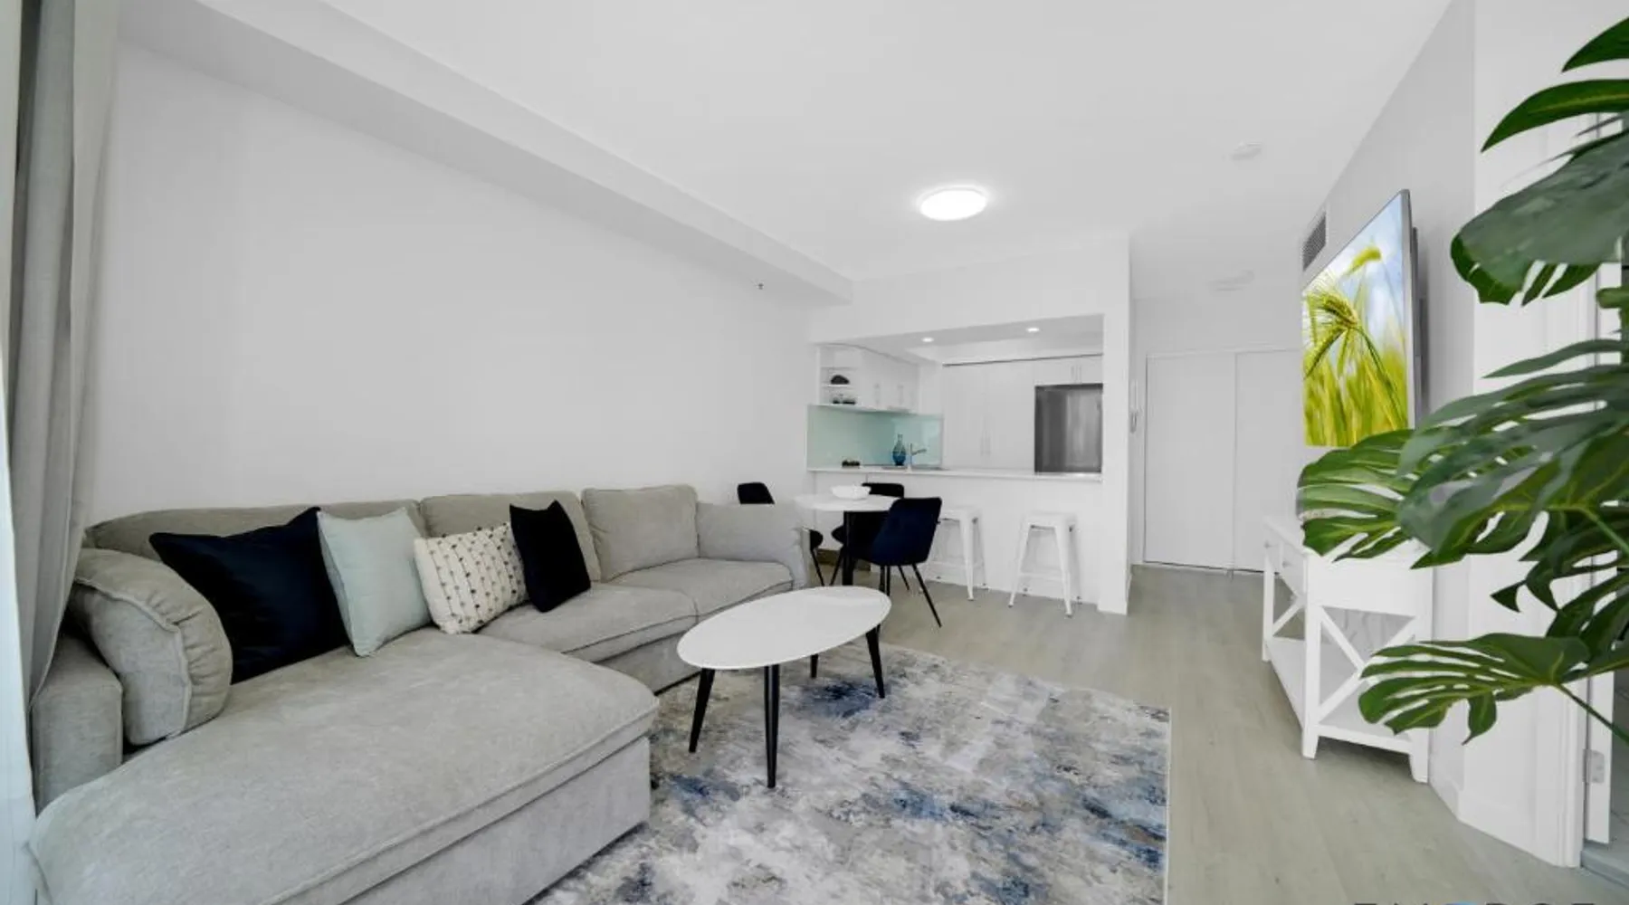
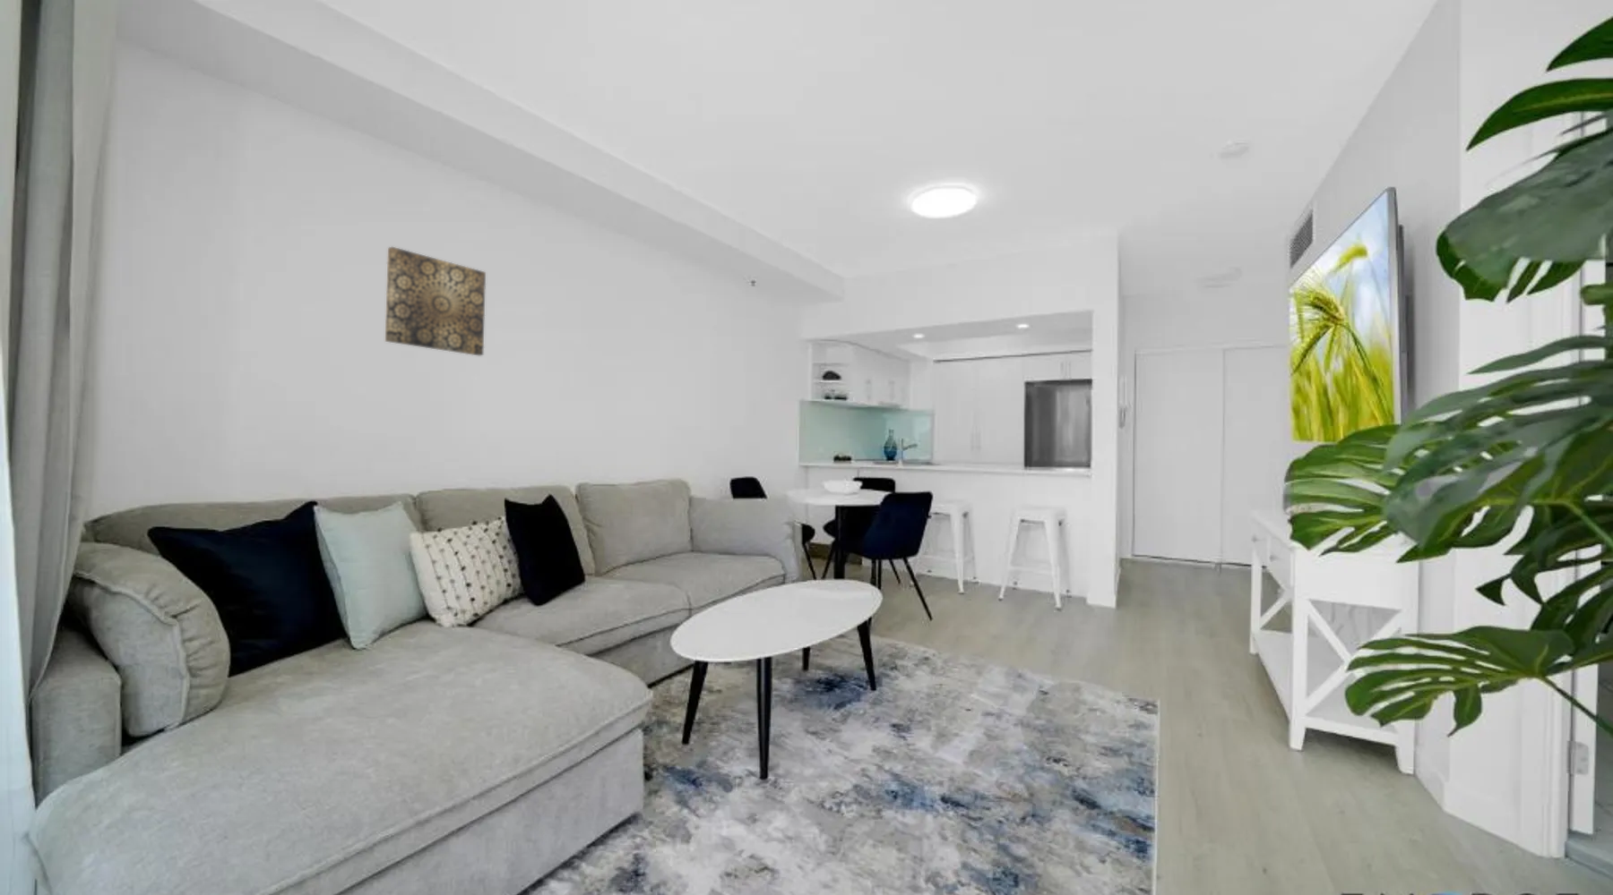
+ wall art [384,246,487,357]
